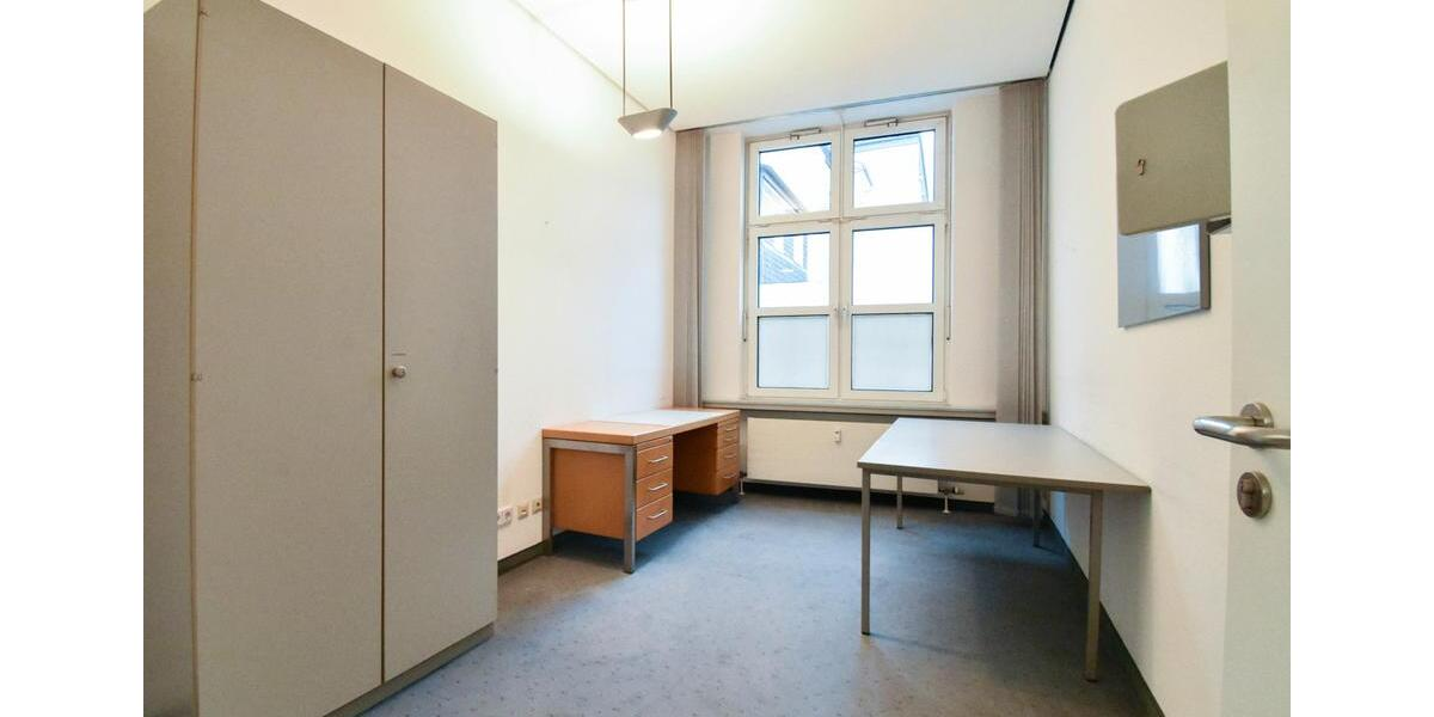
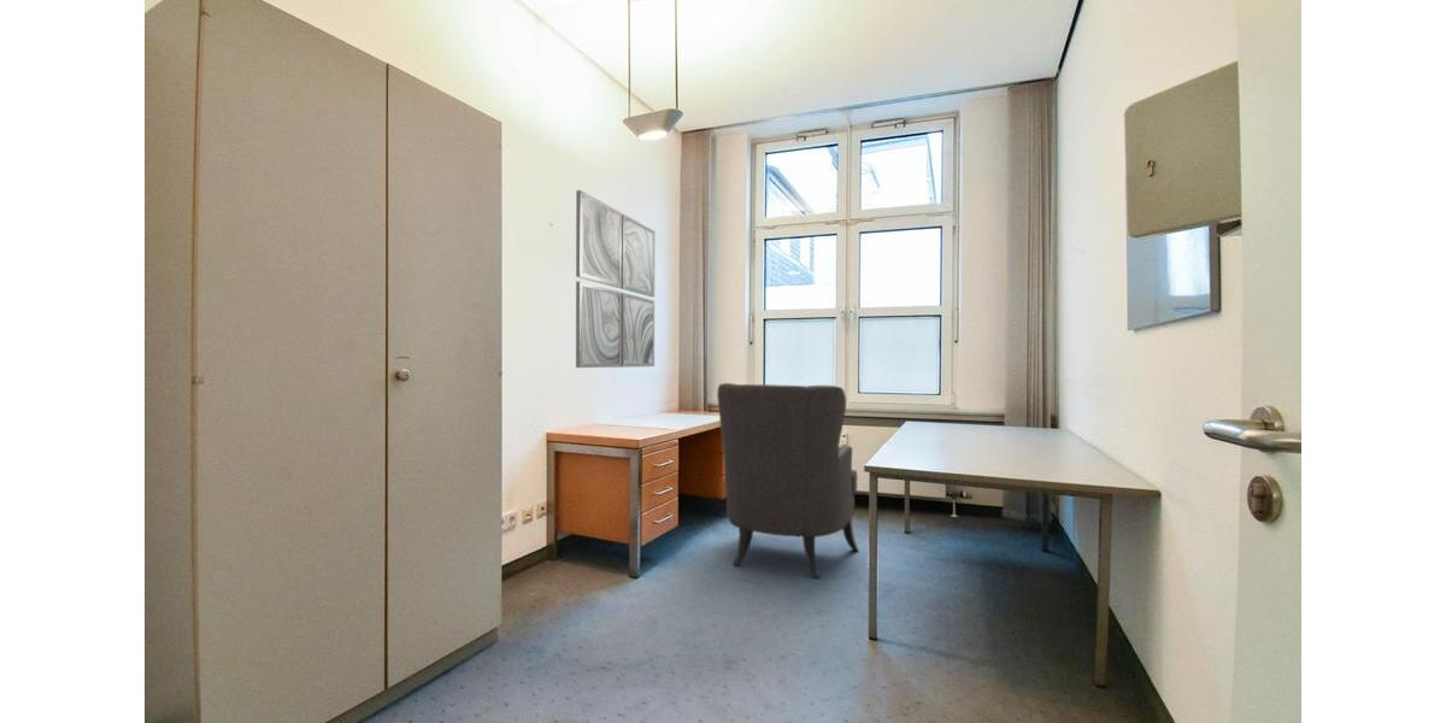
+ chair [716,382,860,580]
+ wall art [575,189,656,369]
